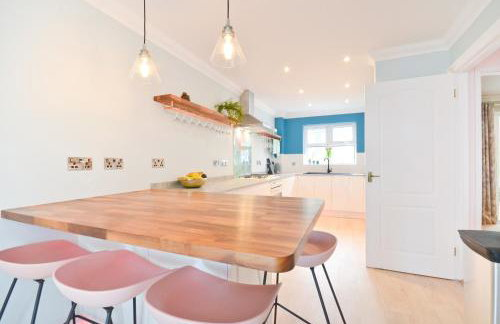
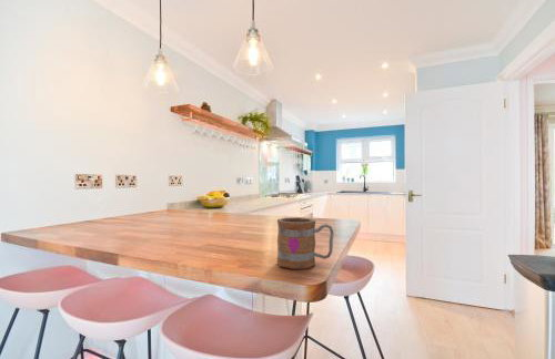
+ mug [276,217,335,270]
